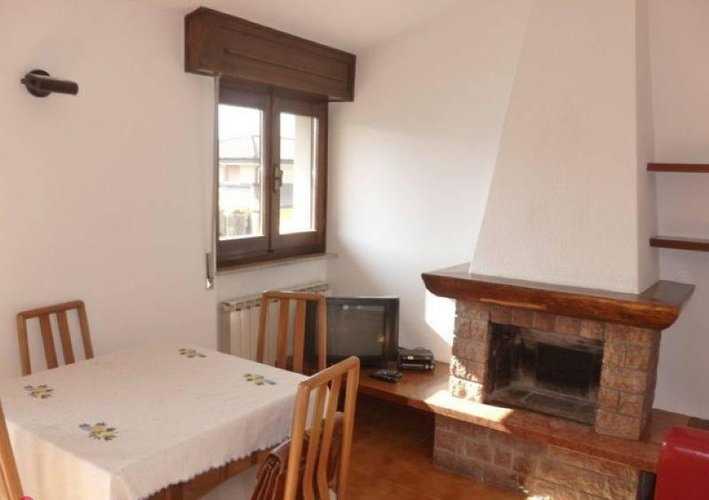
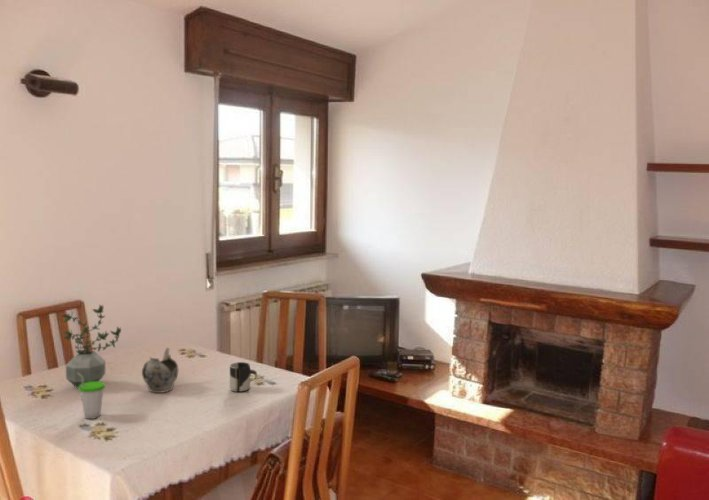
+ cup [77,372,106,420]
+ potted plant [61,303,122,389]
+ teapot [141,347,179,394]
+ cup [229,361,258,393]
